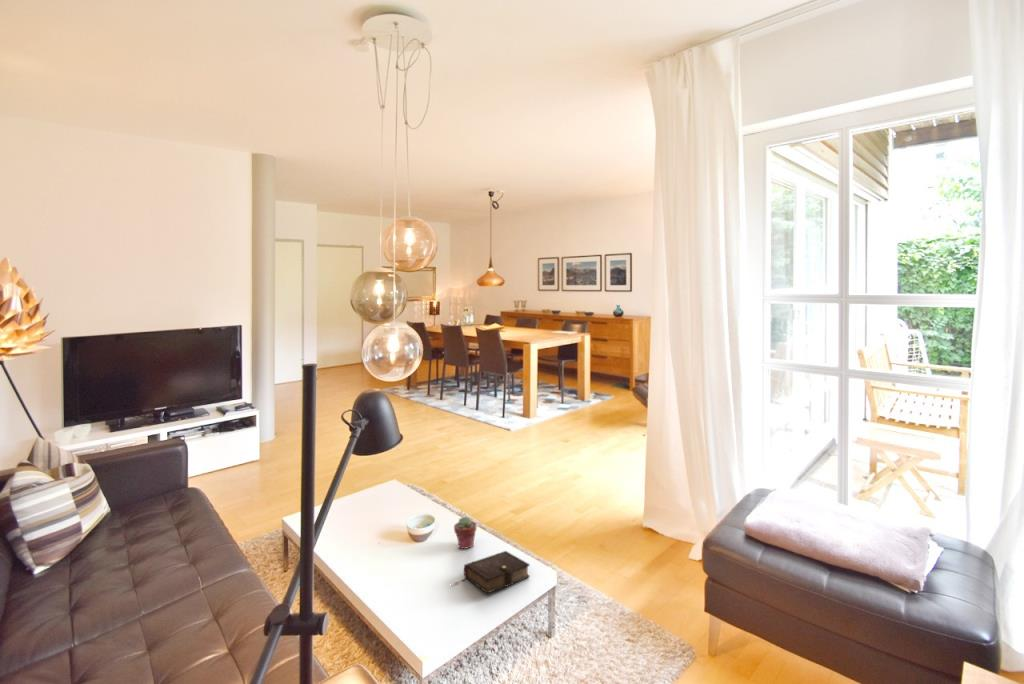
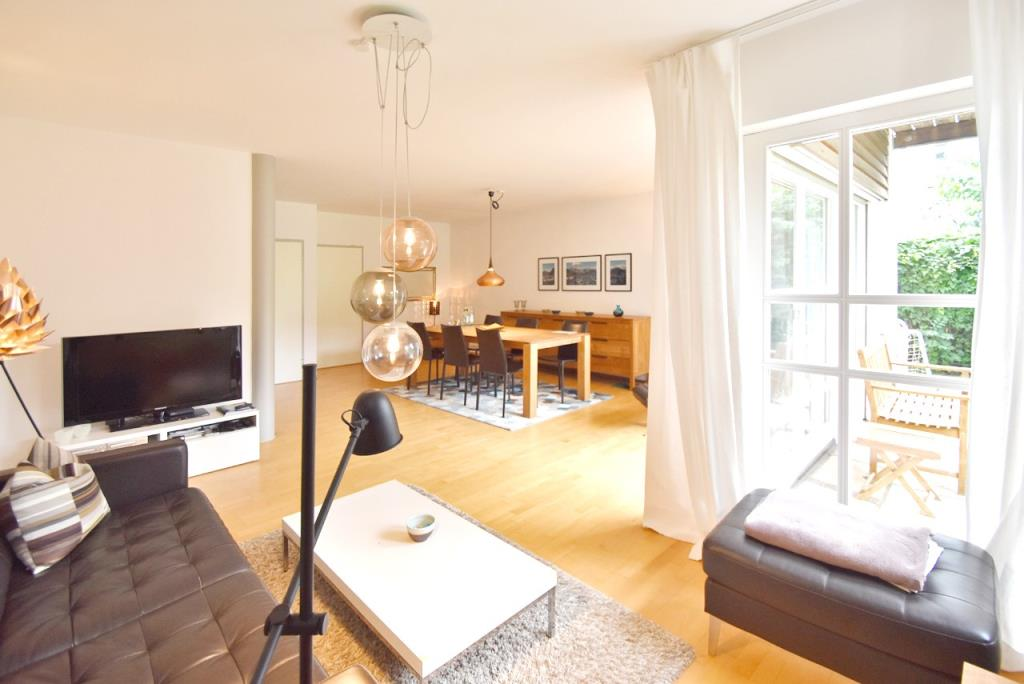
- book [452,550,531,595]
- potted succulent [453,516,478,550]
